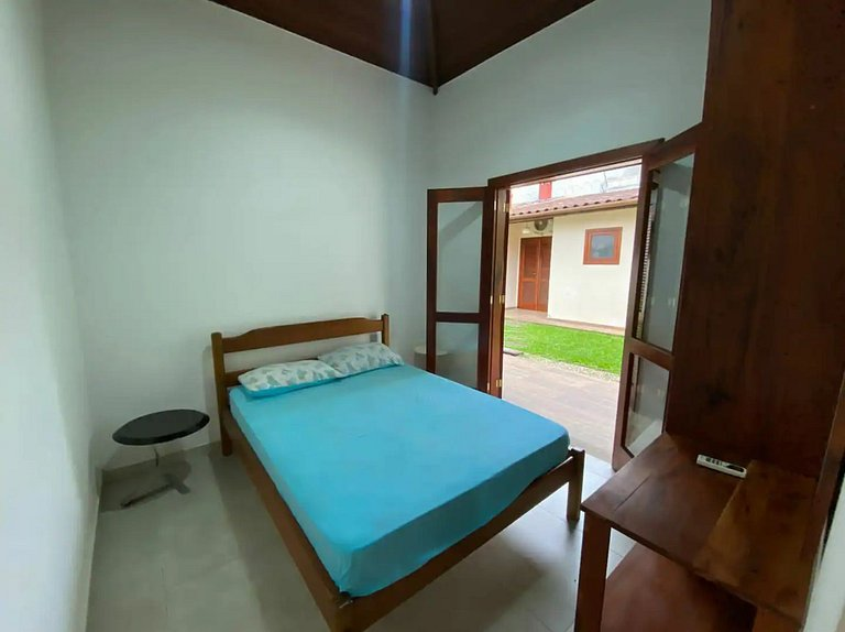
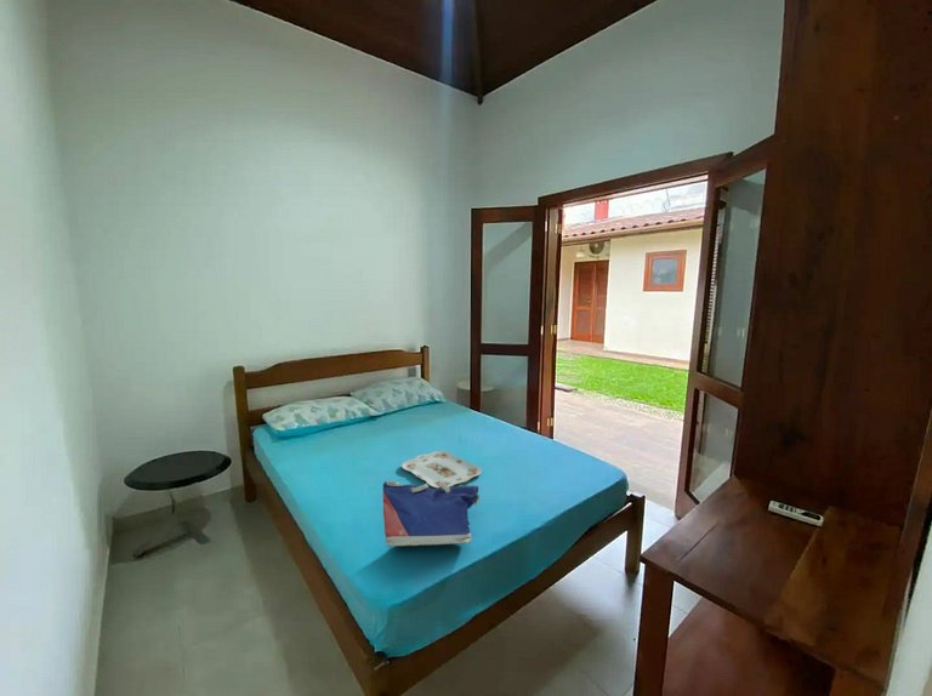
+ serving tray [400,450,483,489]
+ tote bag [382,479,482,547]
